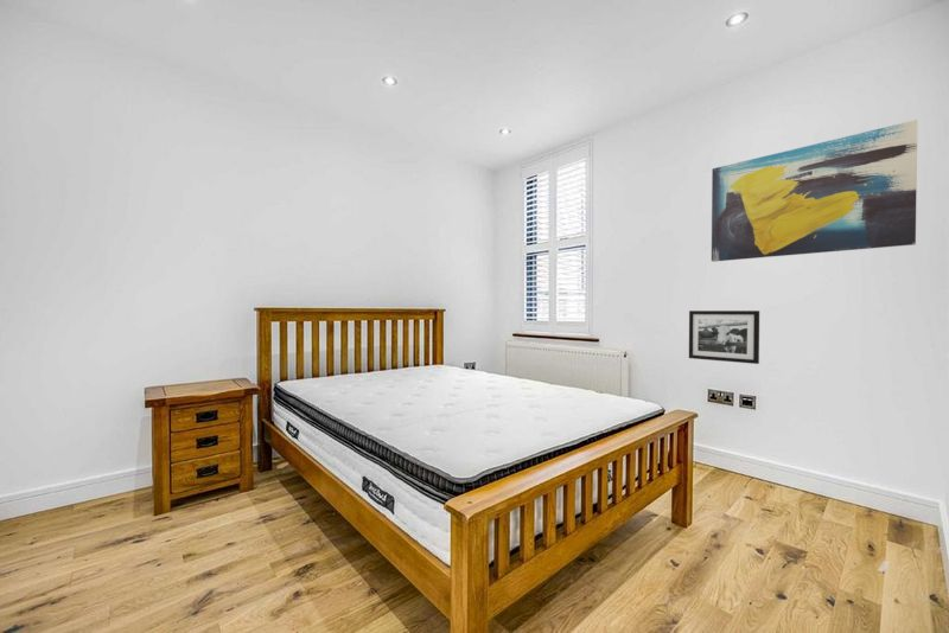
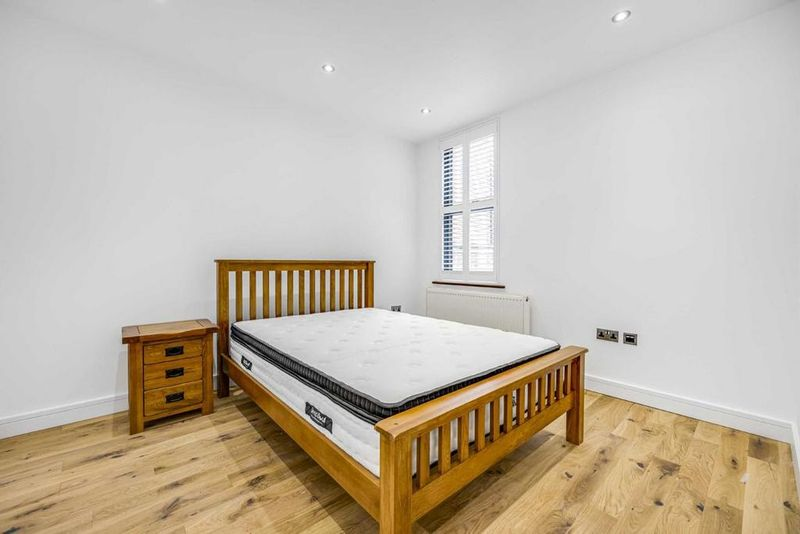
- wall art [711,119,918,263]
- picture frame [688,309,760,365]
